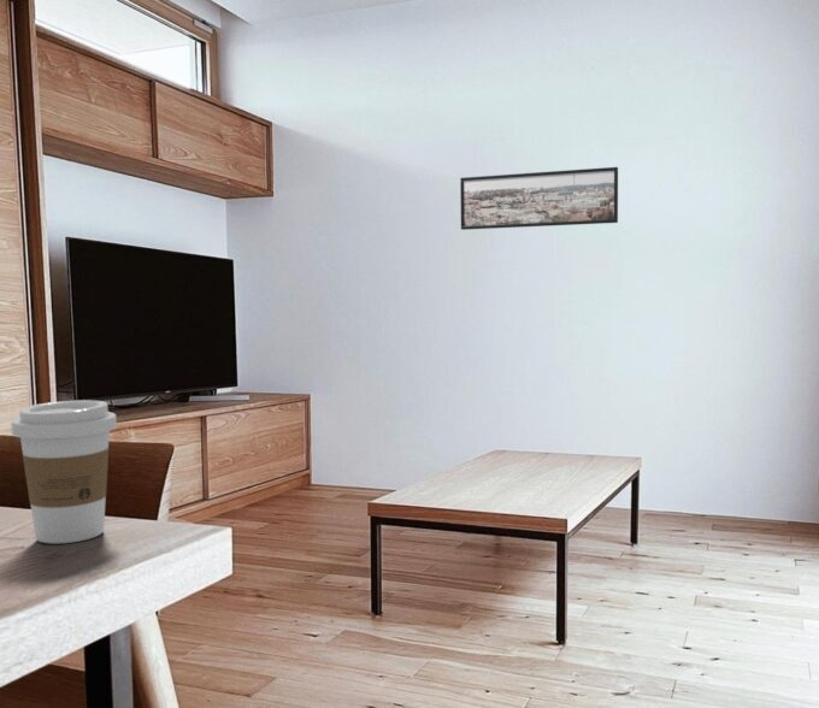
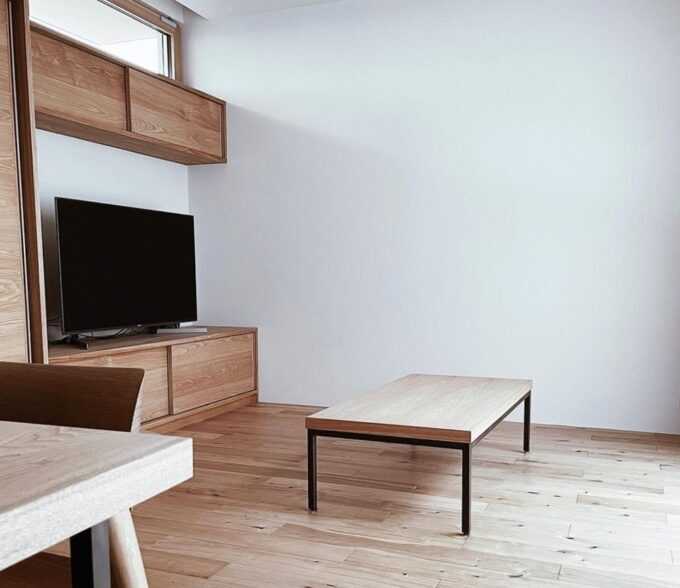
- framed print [459,166,619,231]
- coffee cup [10,399,118,544]
